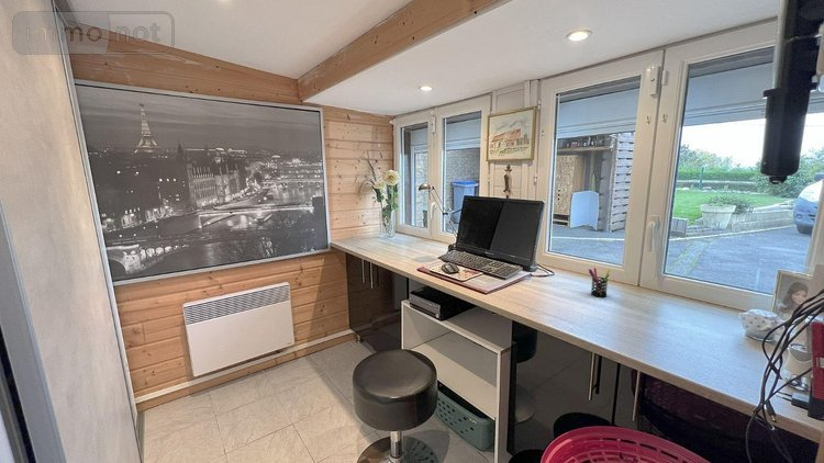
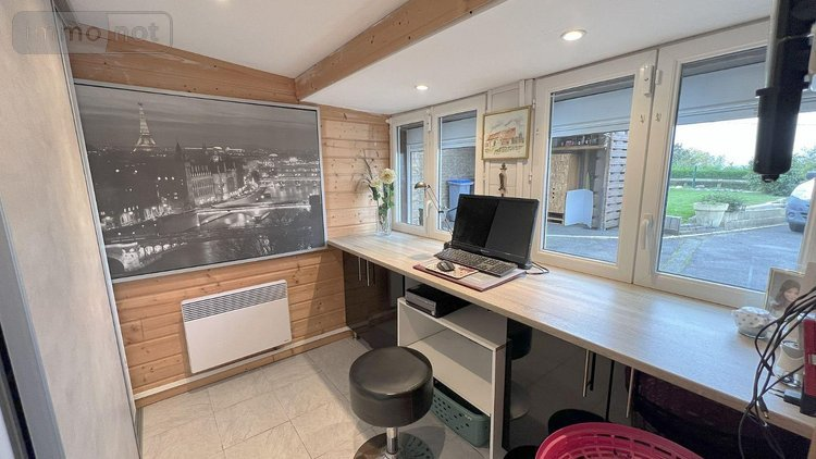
- pen holder [588,267,611,298]
